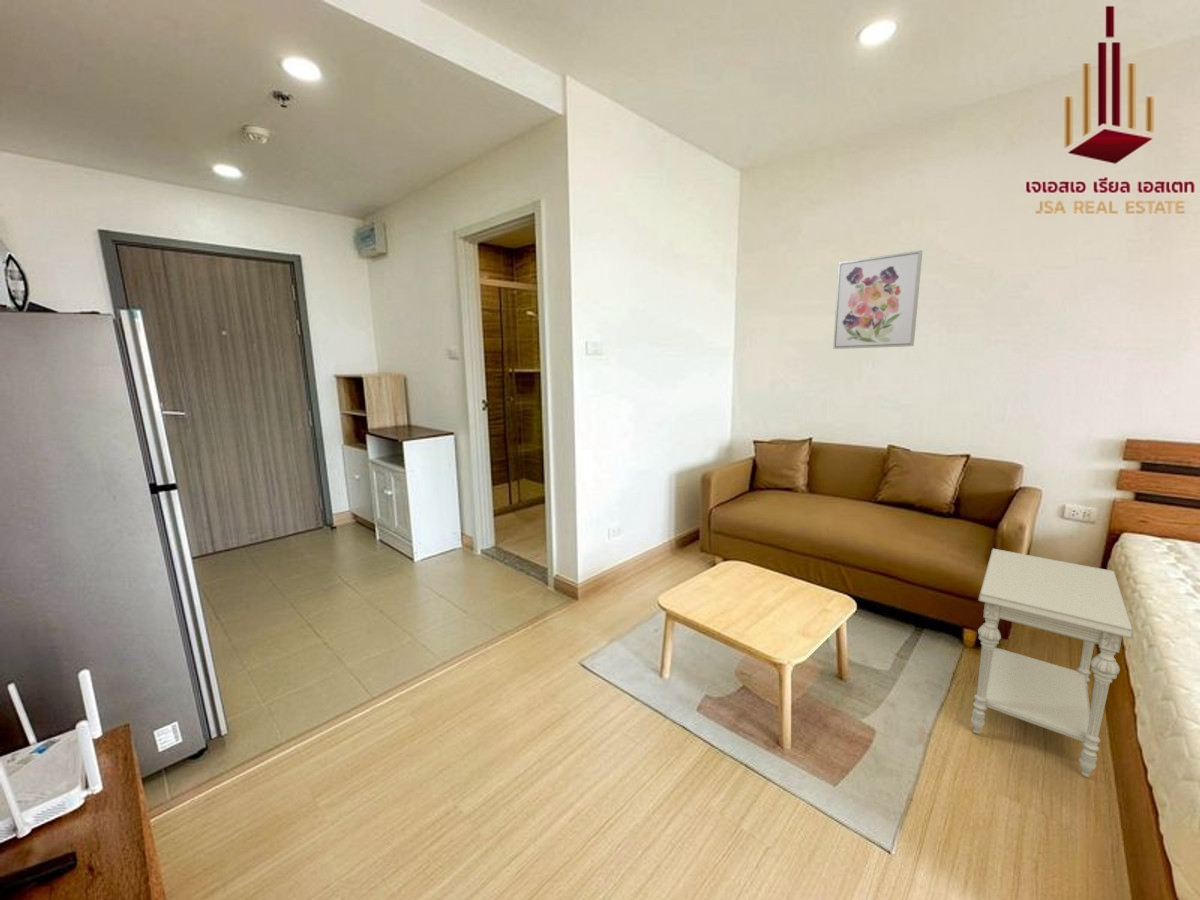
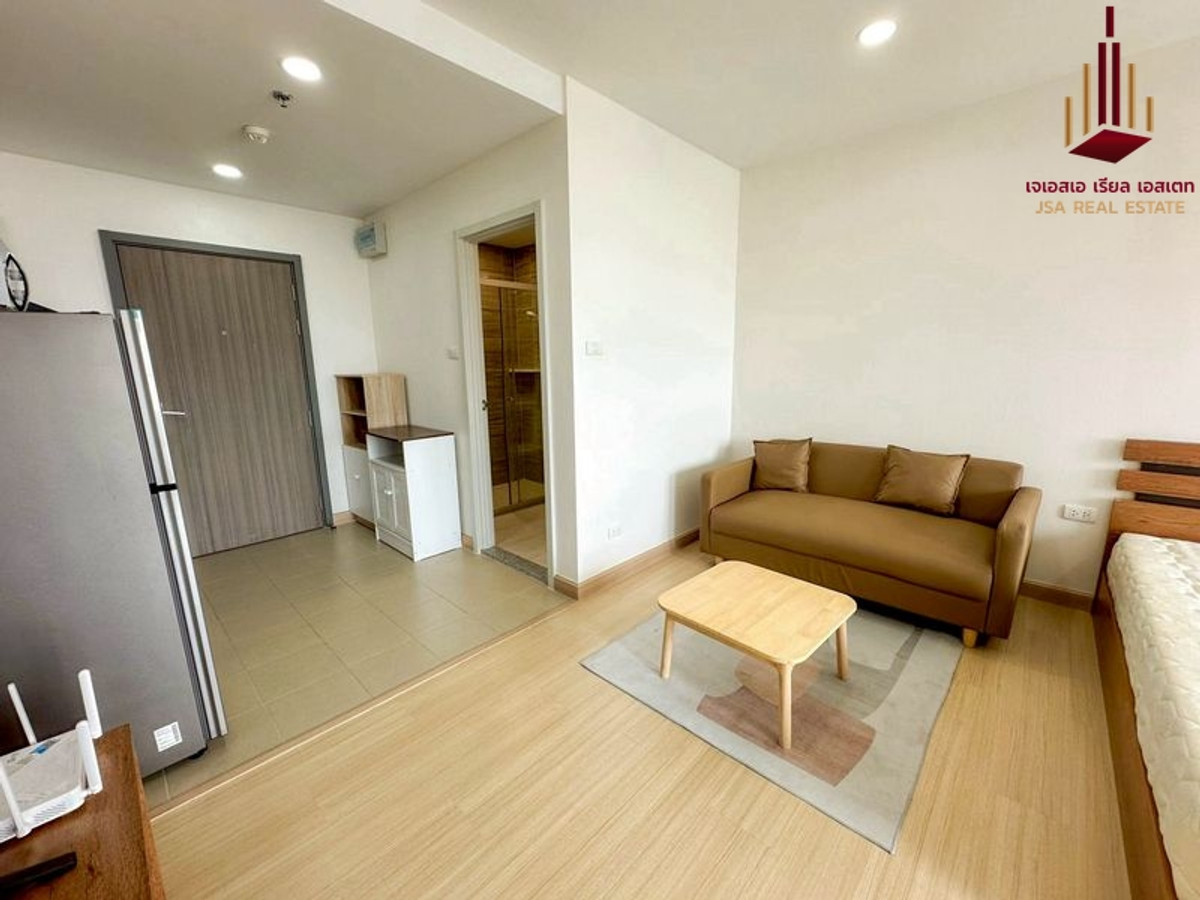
- wall art [832,249,923,350]
- side table [970,548,1134,778]
